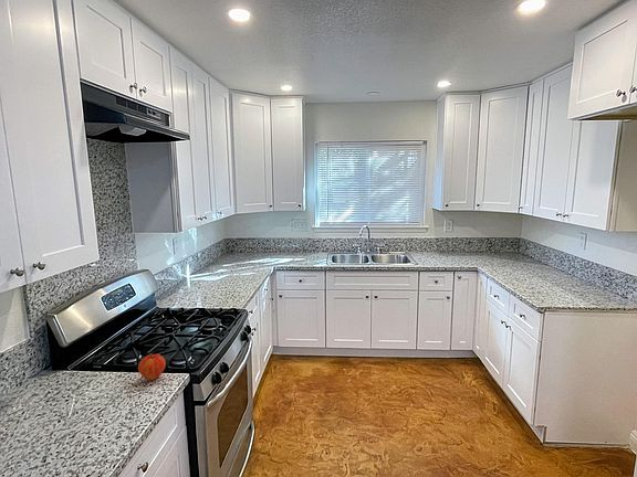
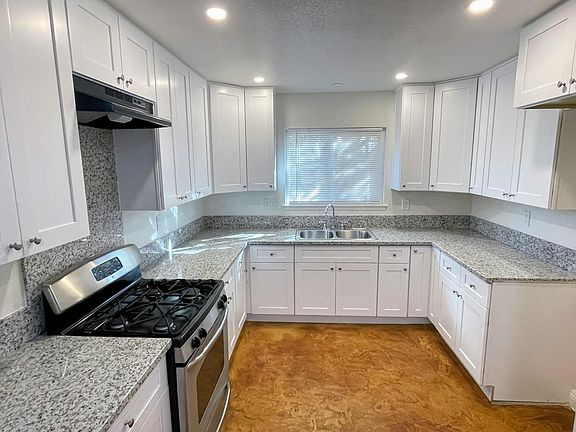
- fruit [137,353,167,381]
